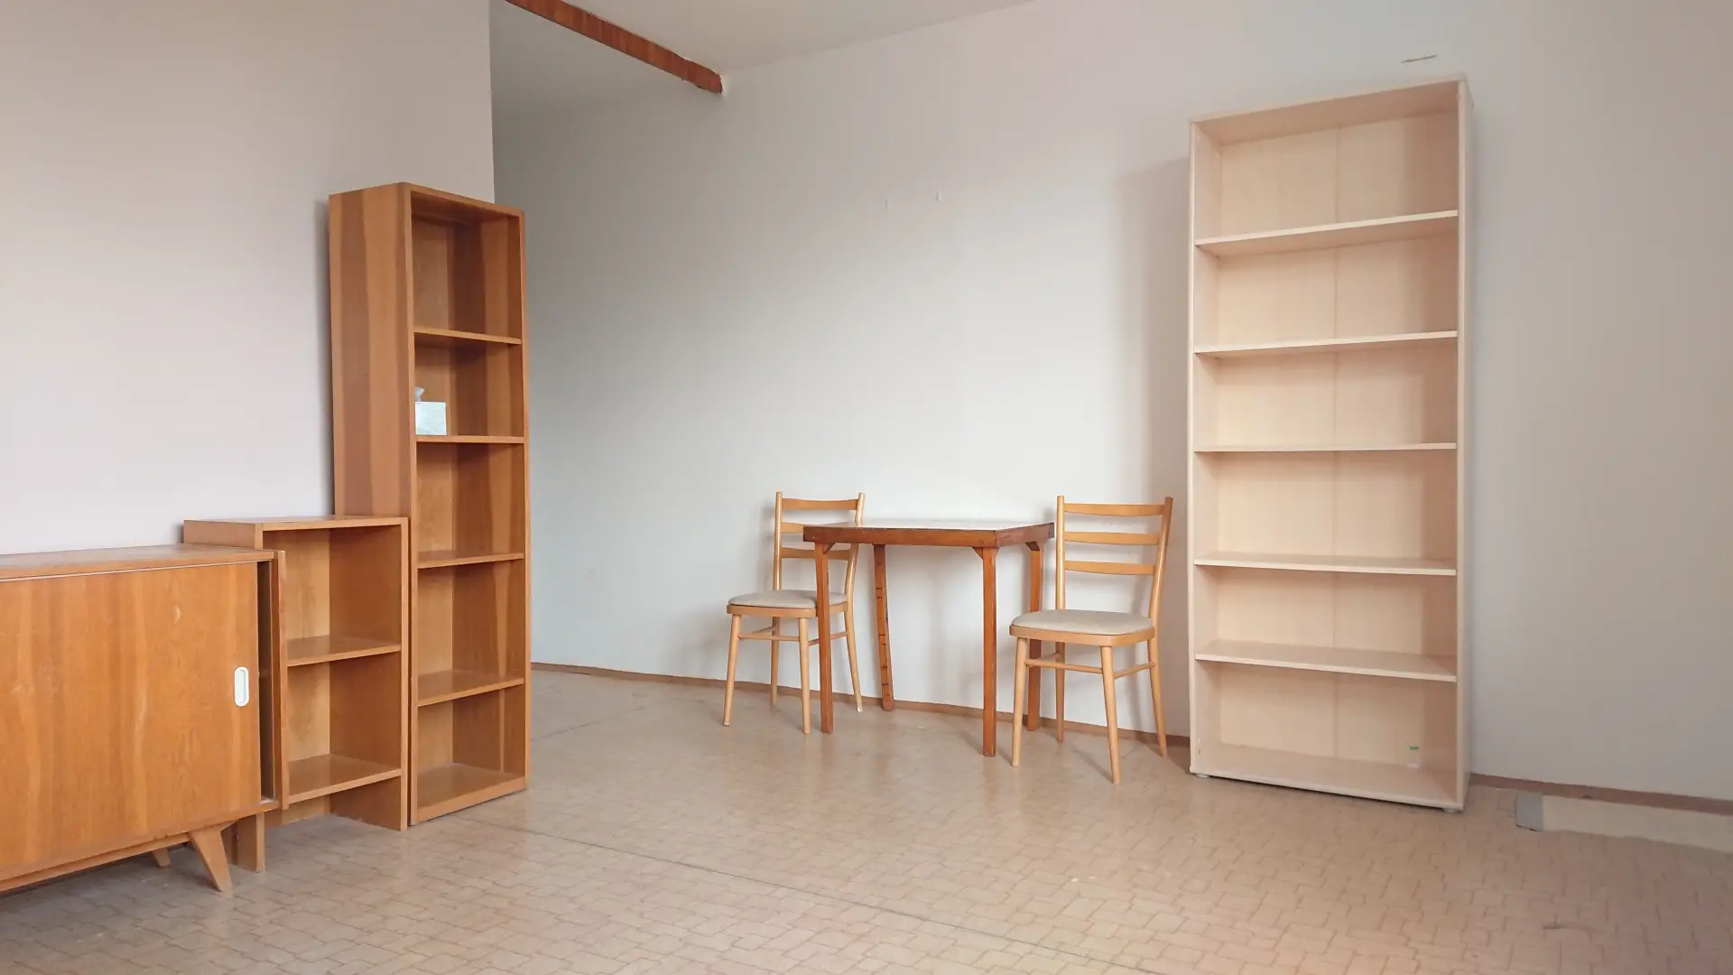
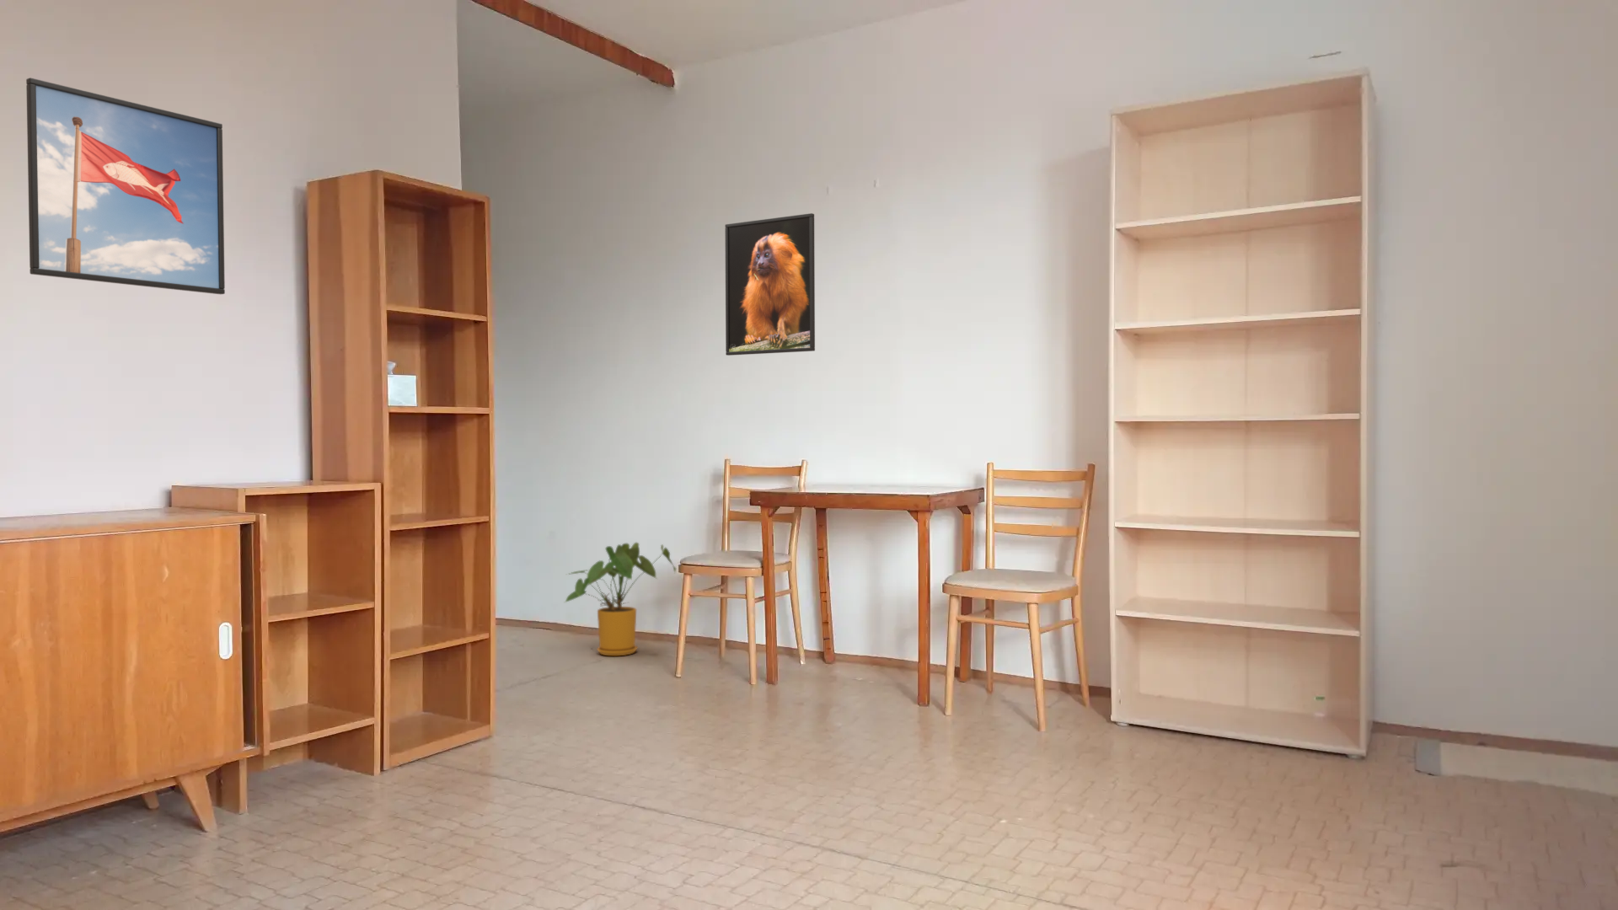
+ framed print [723,212,816,357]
+ house plant [563,542,677,657]
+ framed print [26,77,226,294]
